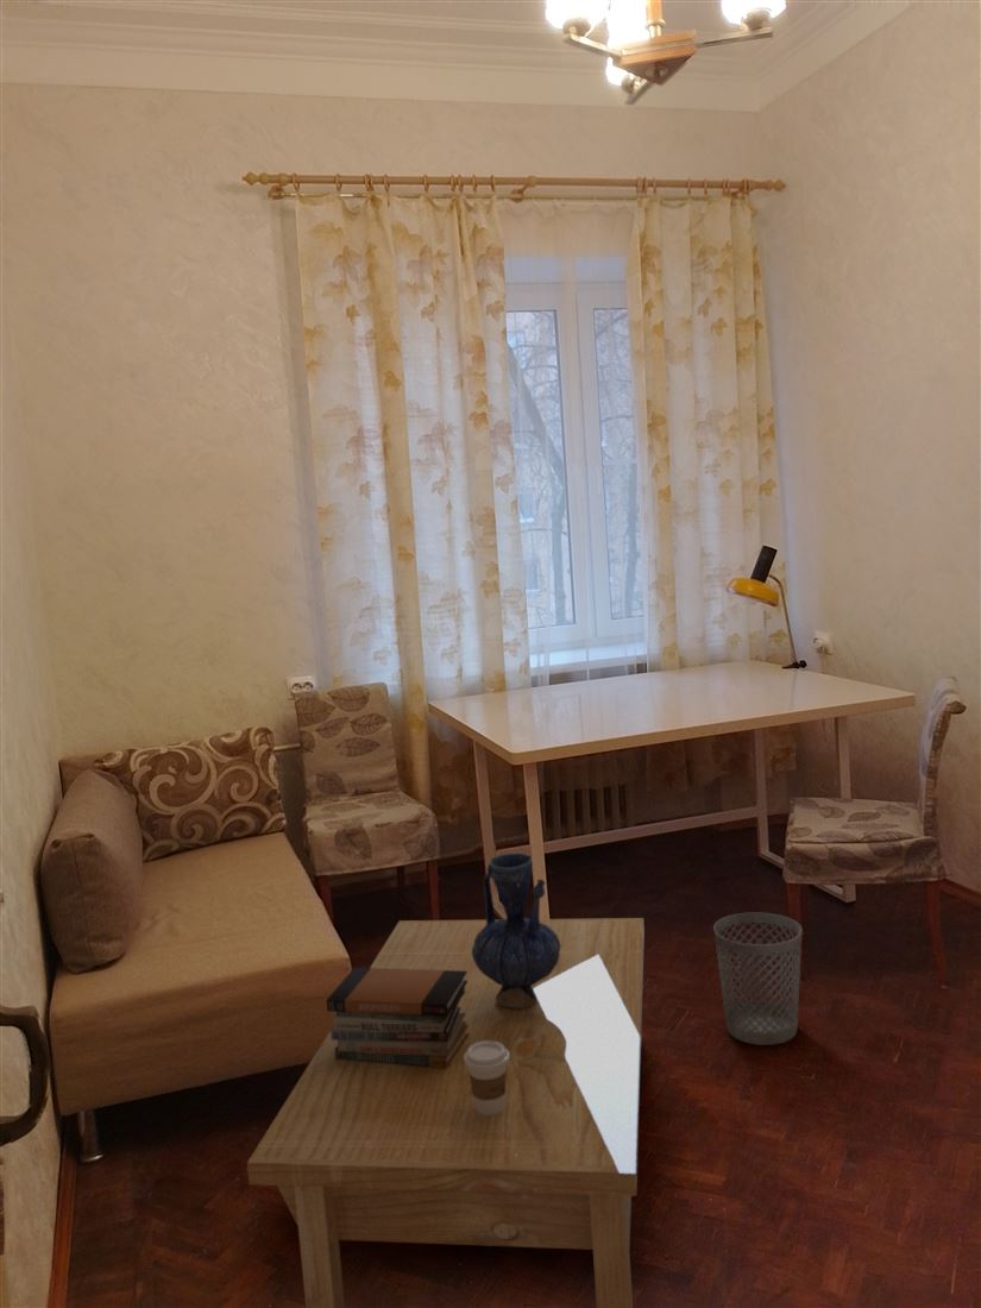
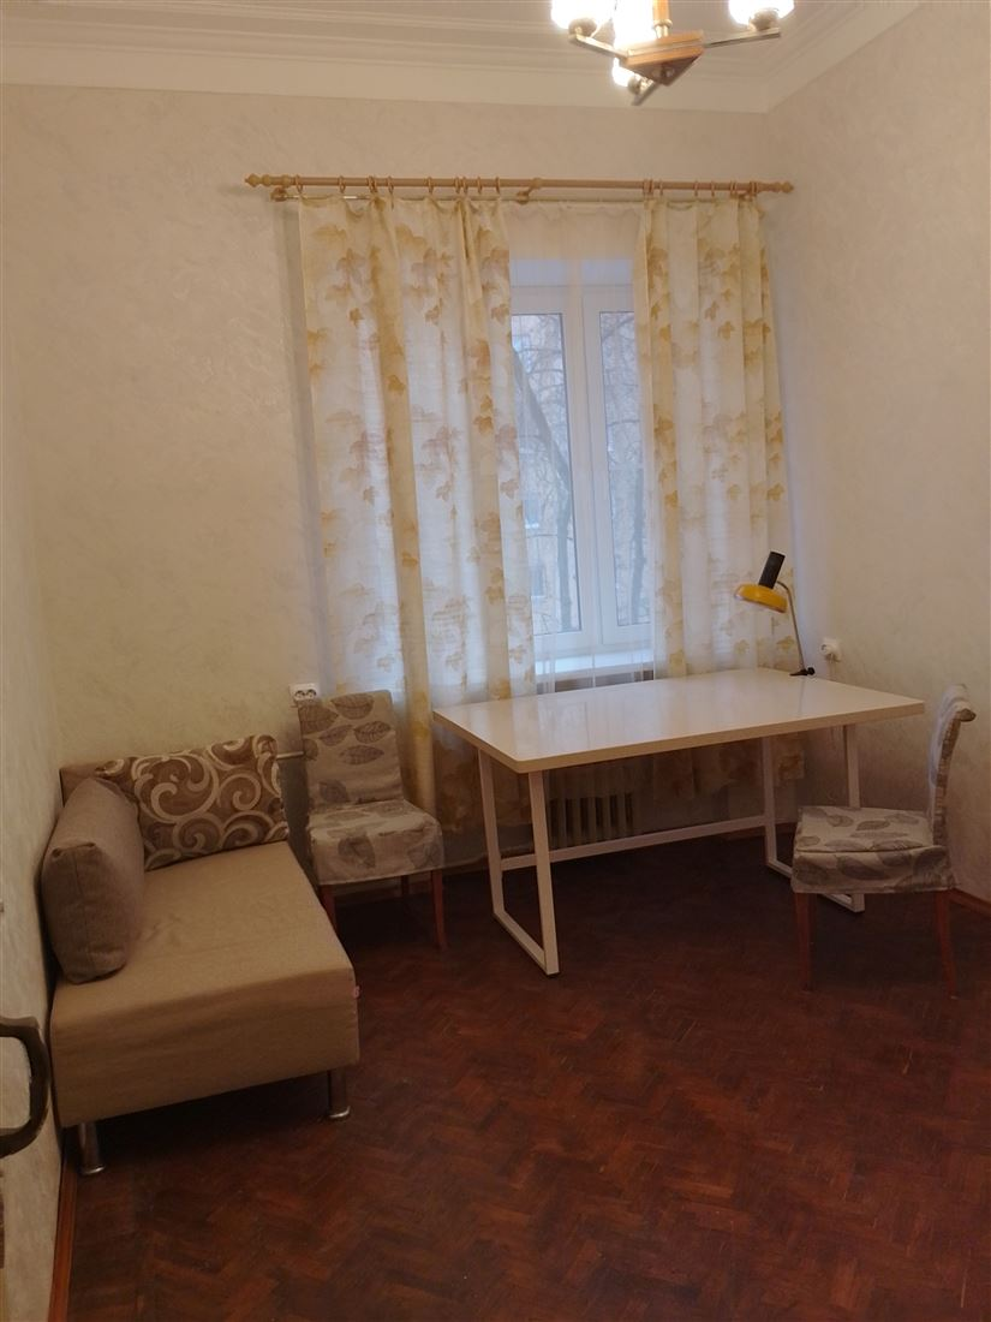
- vase [472,853,560,1008]
- wastebasket [712,912,804,1046]
- book stack [325,967,470,1069]
- coffee table [246,917,646,1308]
- coffee cup [464,1040,509,1115]
